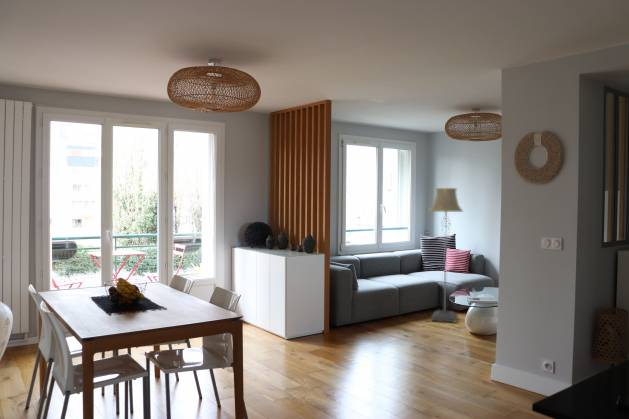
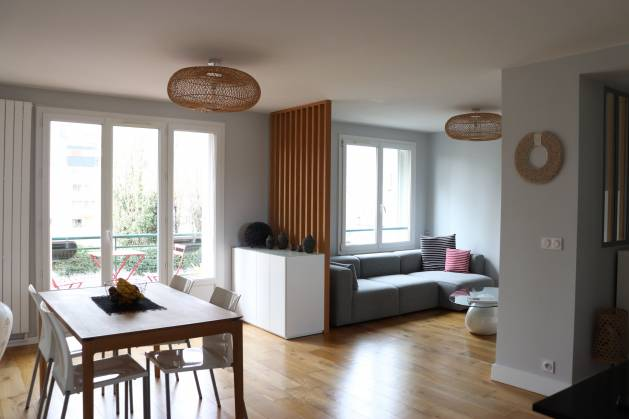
- floor lamp [428,187,464,324]
